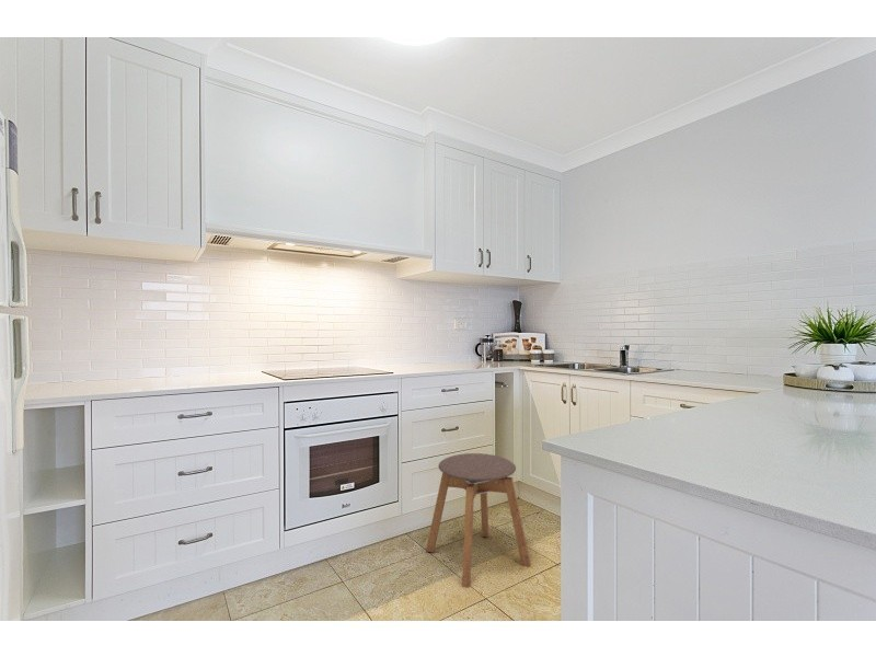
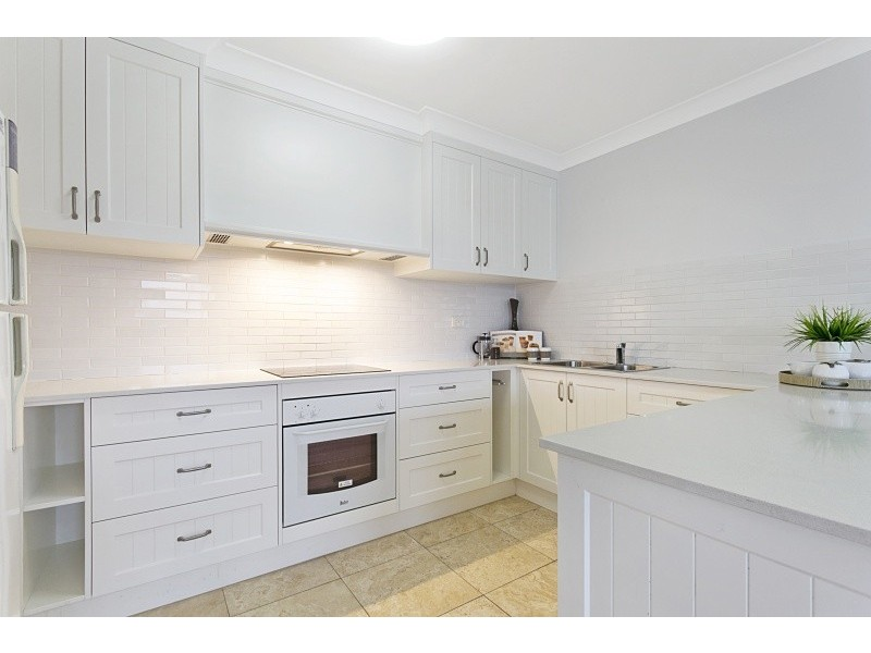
- stool [425,452,532,589]
